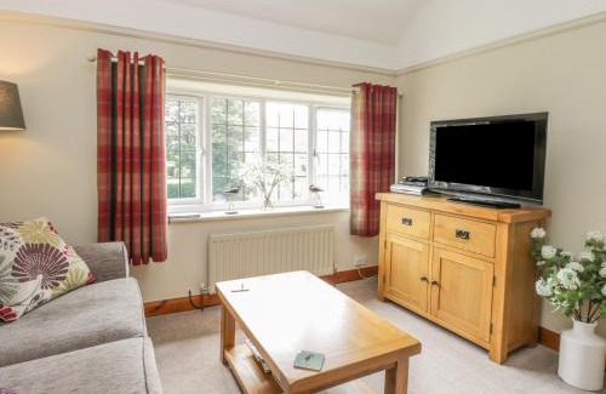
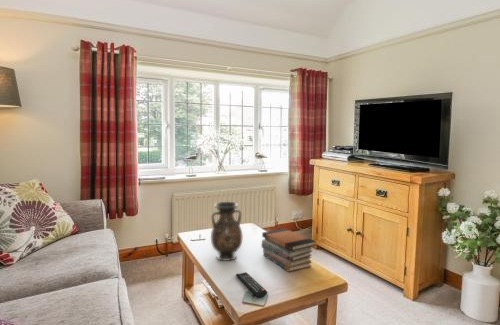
+ book stack [261,227,316,273]
+ vase [210,201,243,262]
+ remote control [235,271,268,298]
